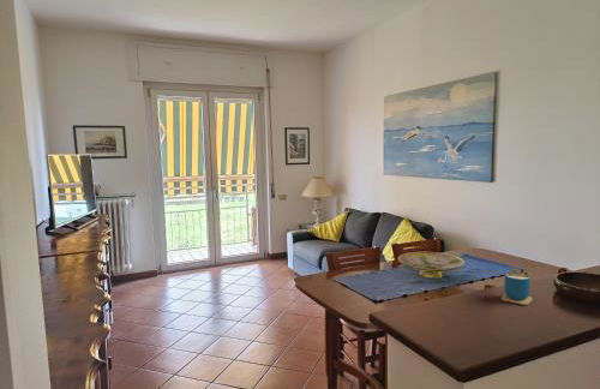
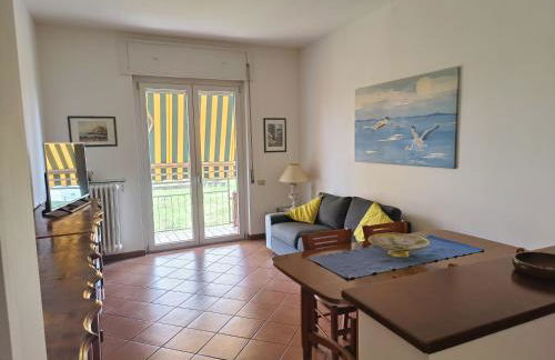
- cup [500,259,533,306]
